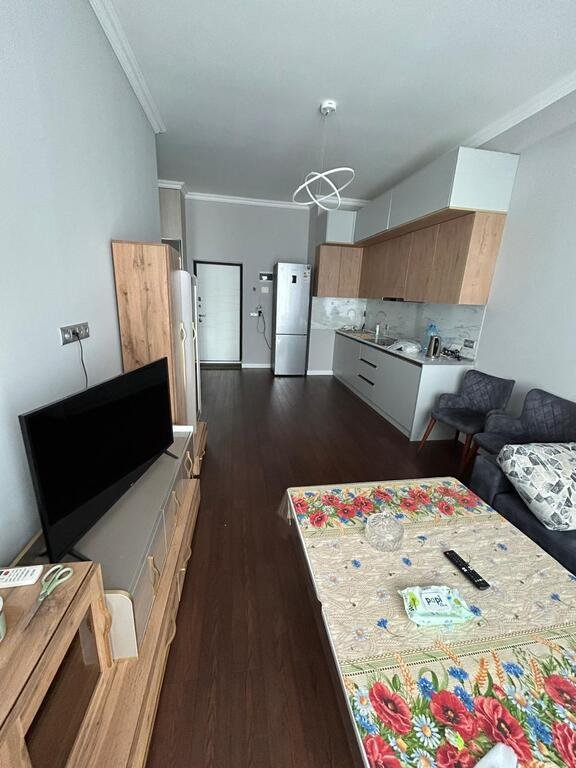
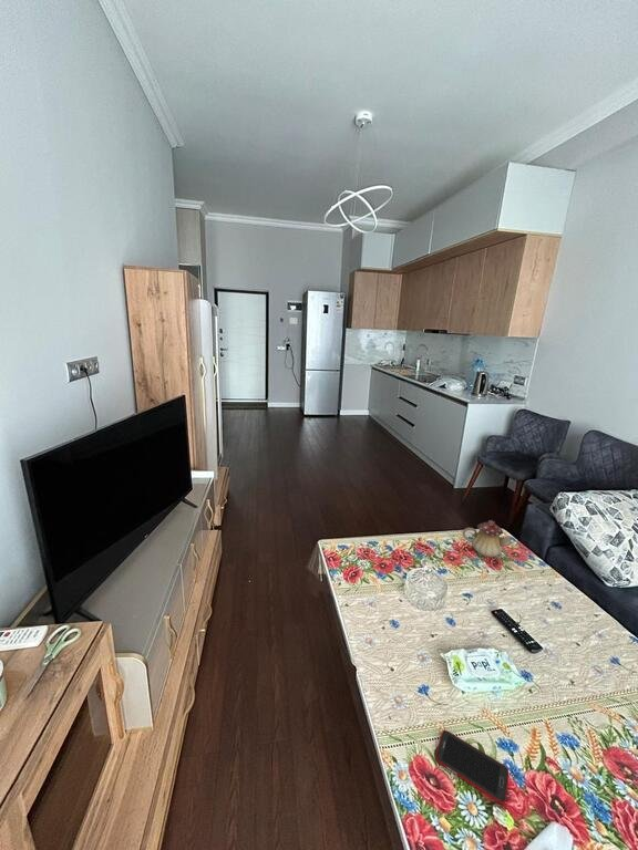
+ teapot [462,519,513,558]
+ cell phone [434,729,510,806]
